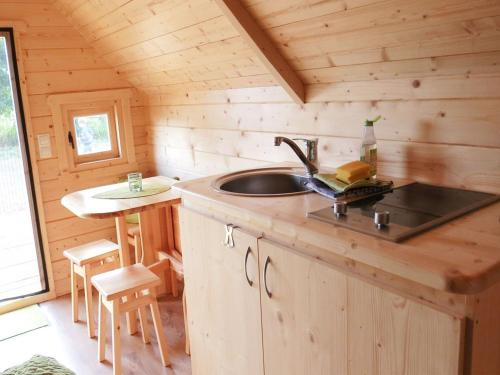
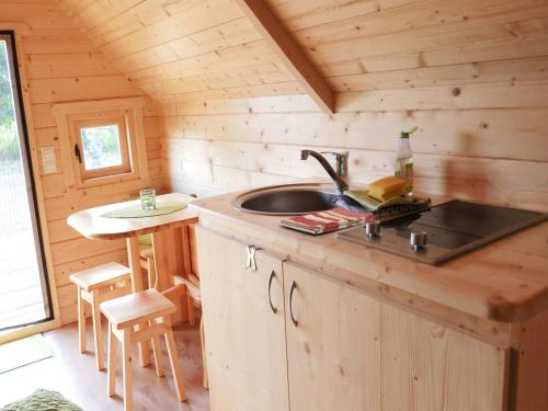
+ dish towel [278,206,375,235]
